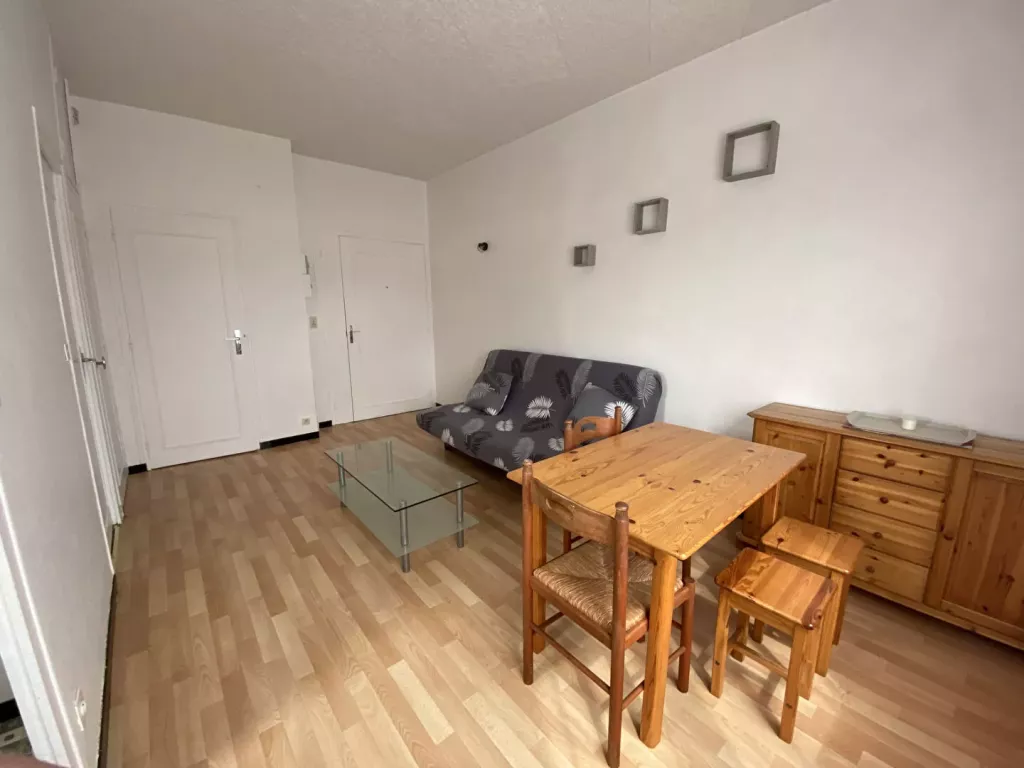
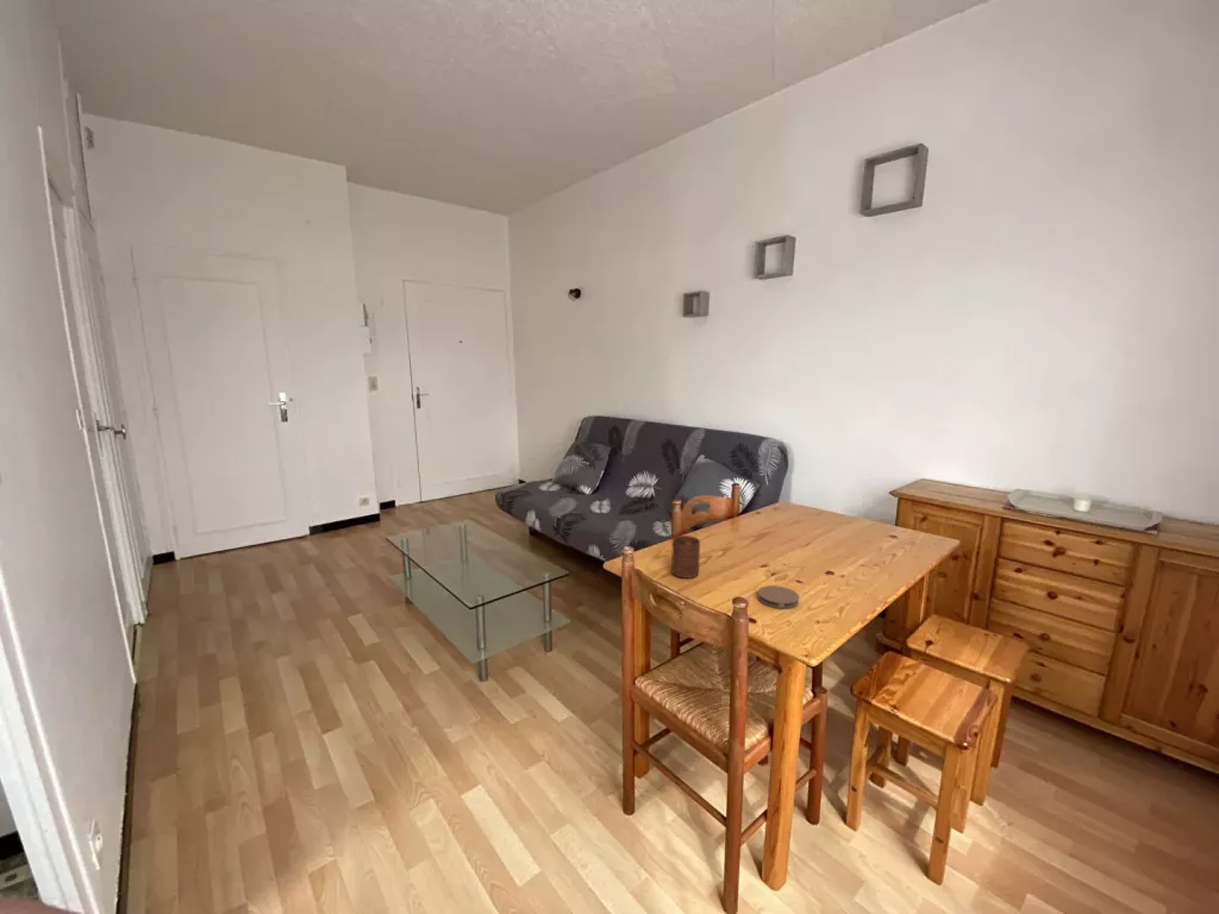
+ cup [670,534,701,580]
+ coaster [756,584,800,609]
